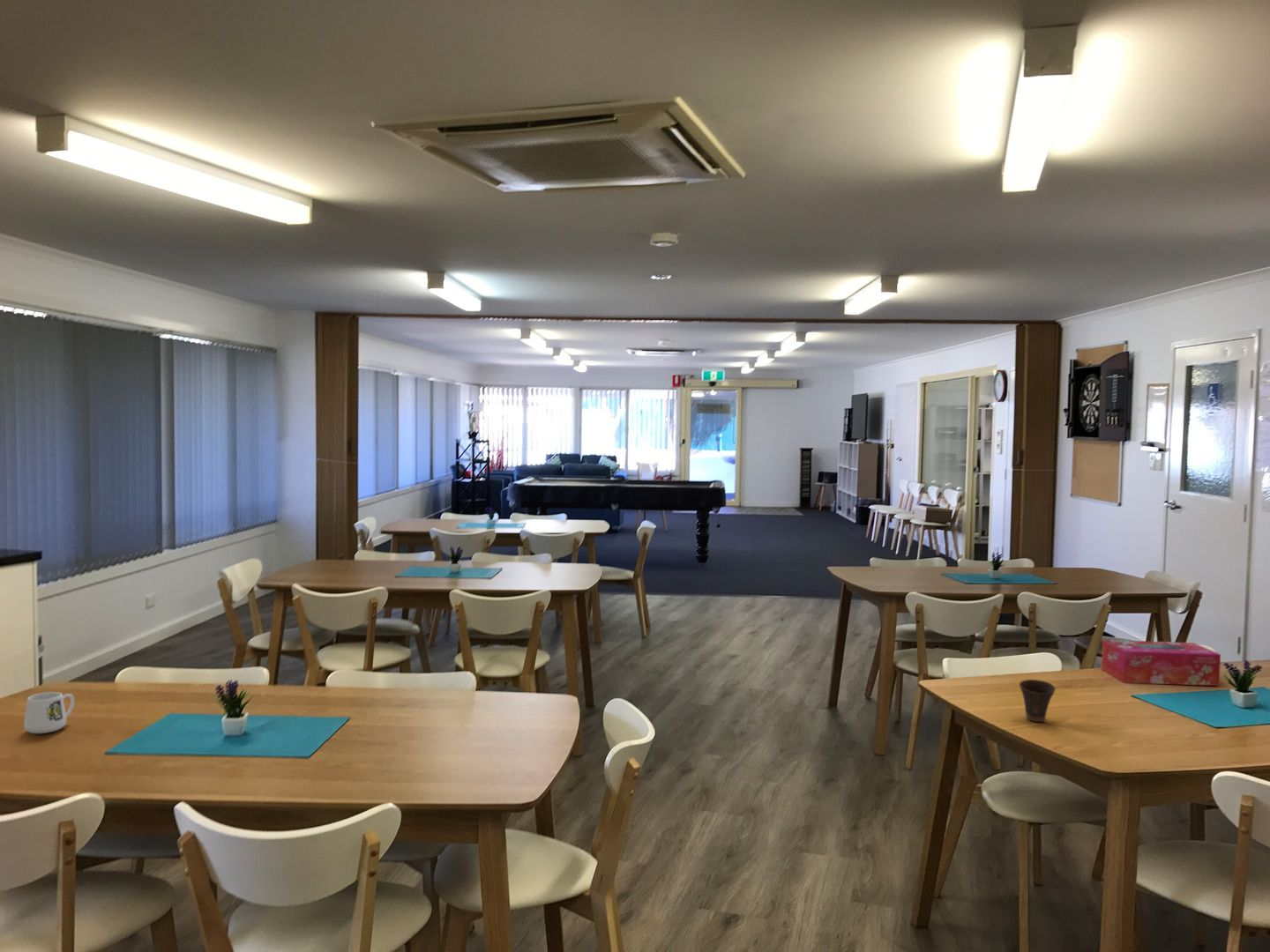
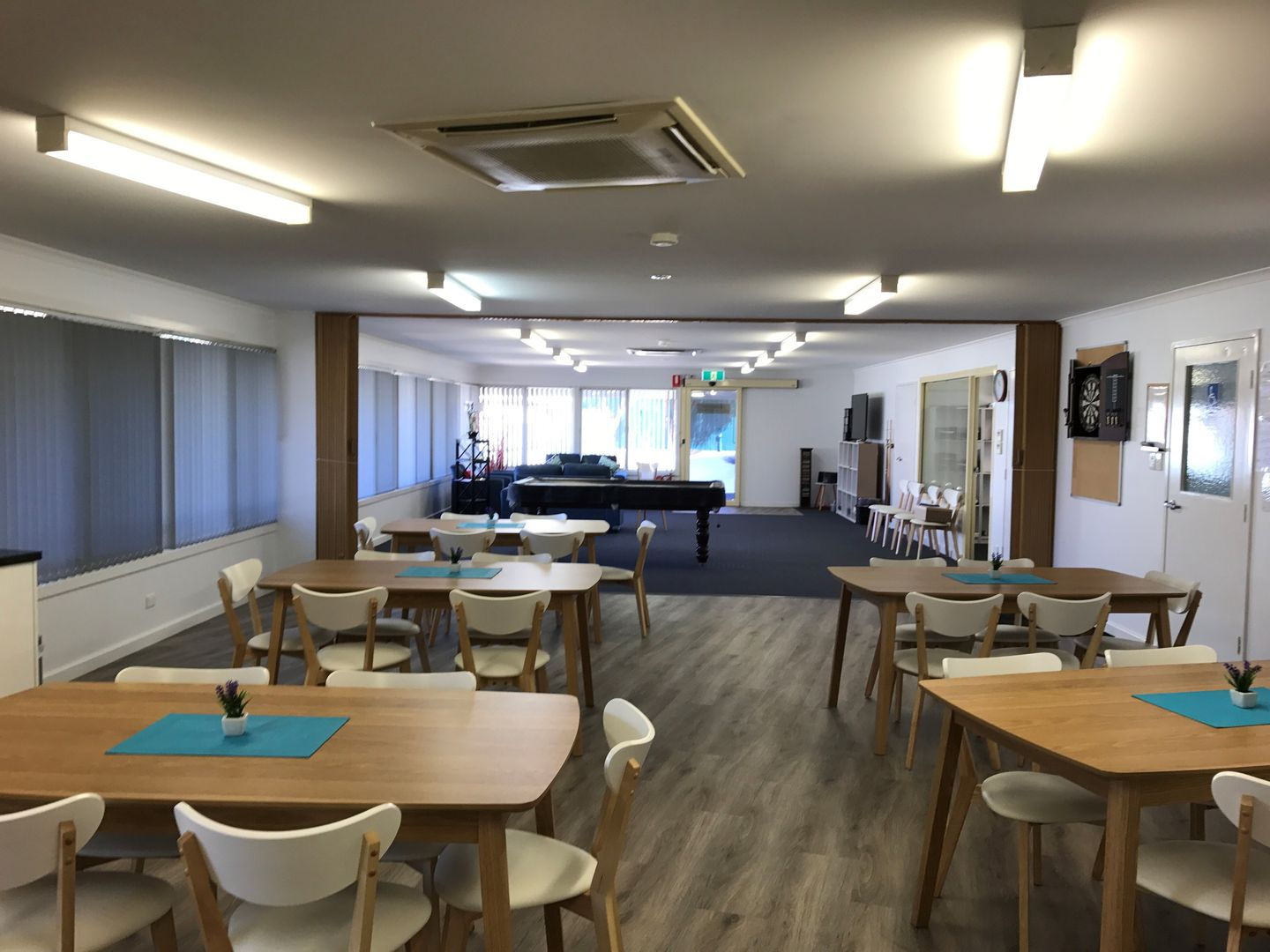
- mug [23,691,76,734]
- cup [1019,679,1057,723]
- tissue box [1101,639,1221,687]
